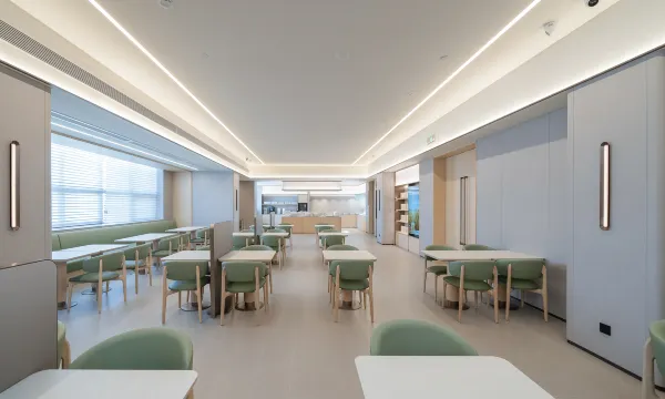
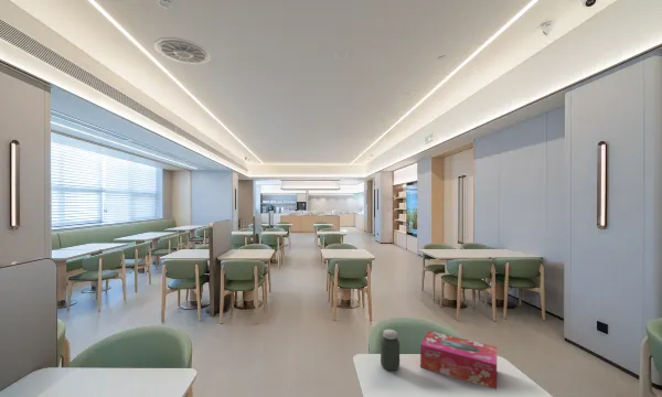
+ ceiling vent [153,36,212,65]
+ tissue box [419,330,498,390]
+ jar [380,329,401,372]
